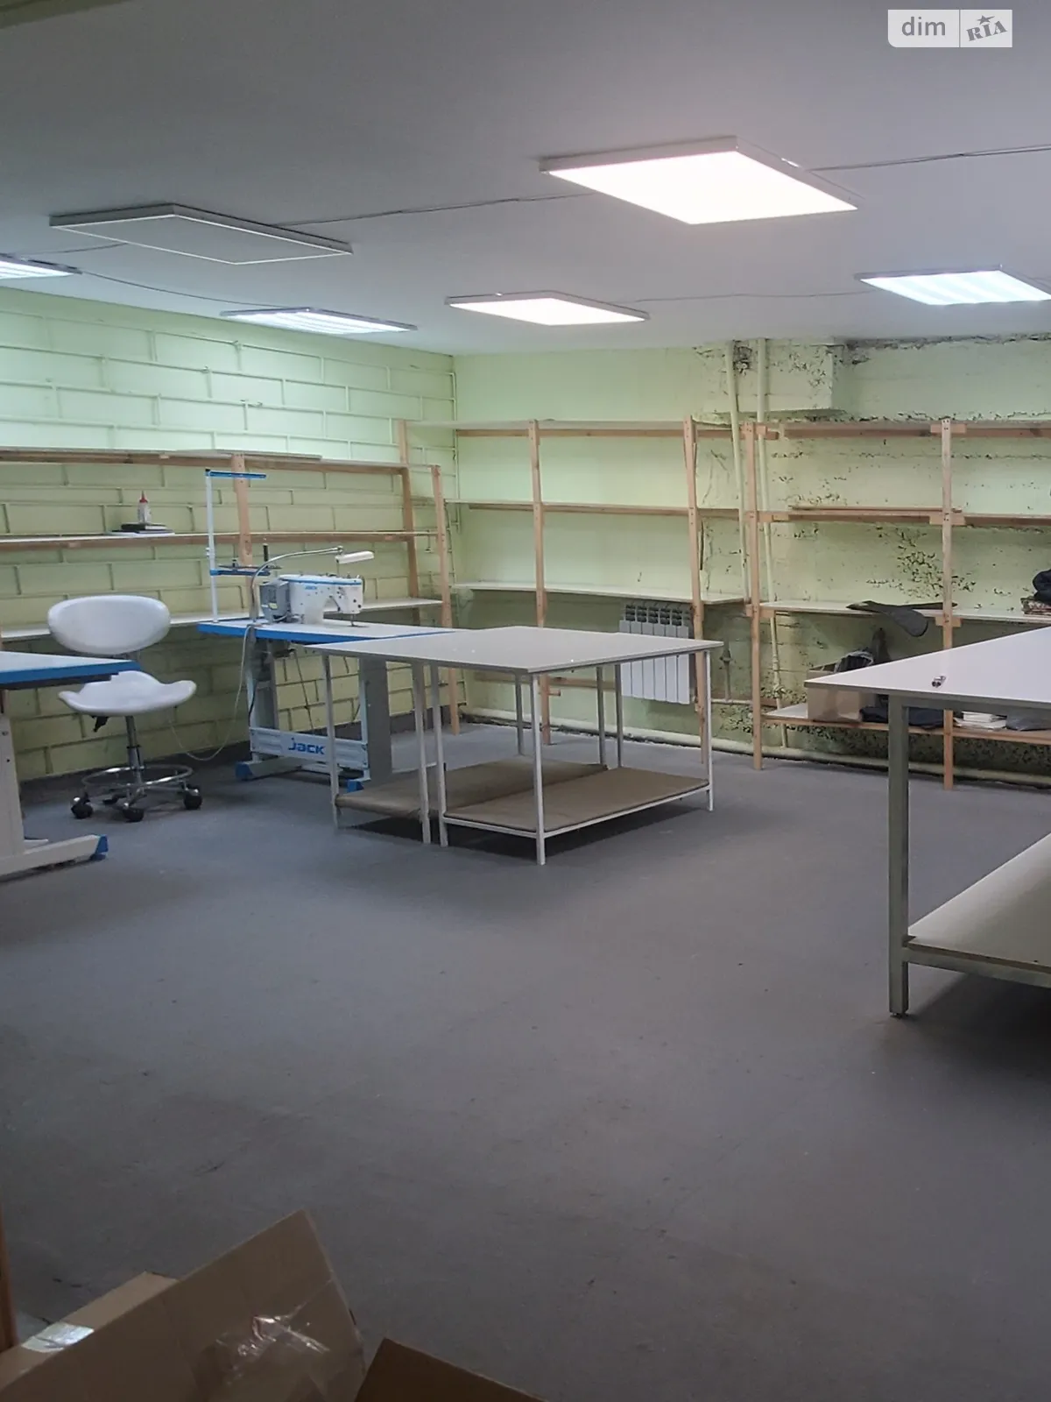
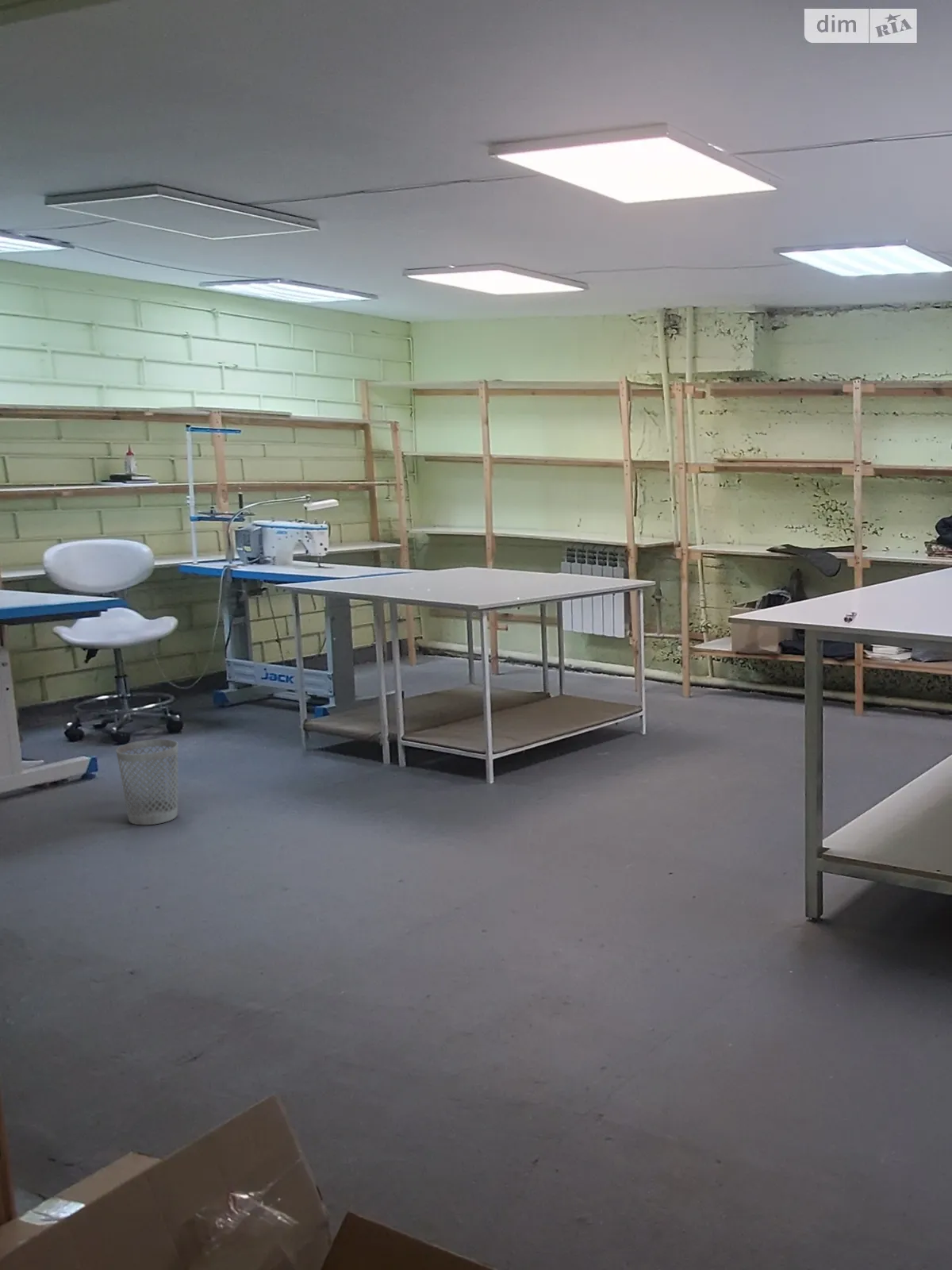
+ wastebasket [115,738,178,825]
